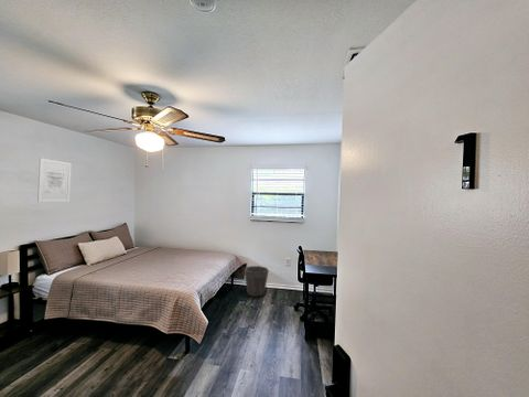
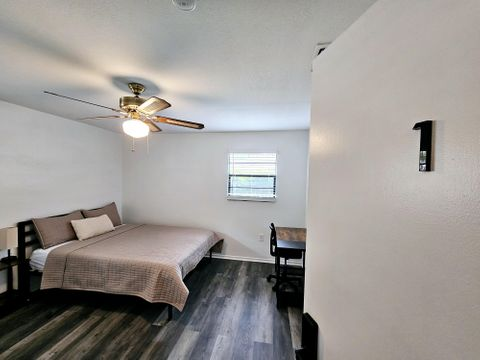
- wall art [36,158,73,203]
- waste bin [244,265,270,297]
